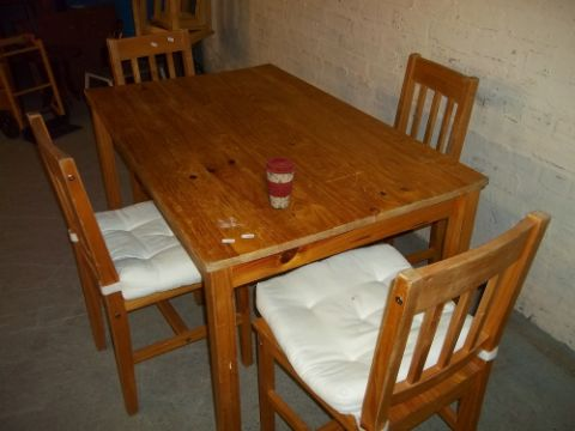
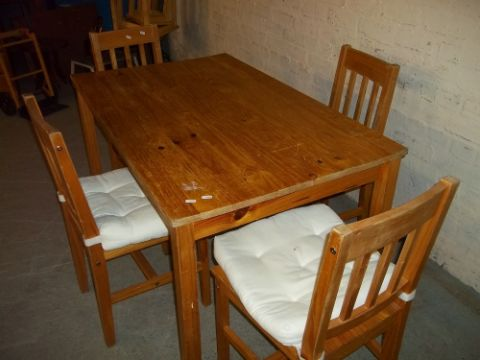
- coffee cup [264,156,297,210]
